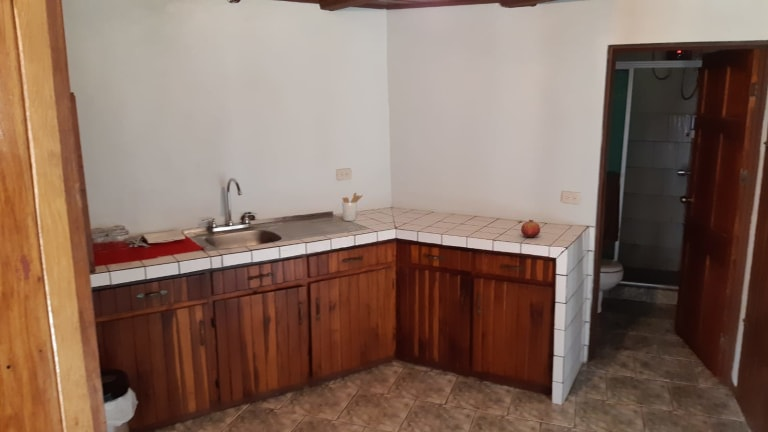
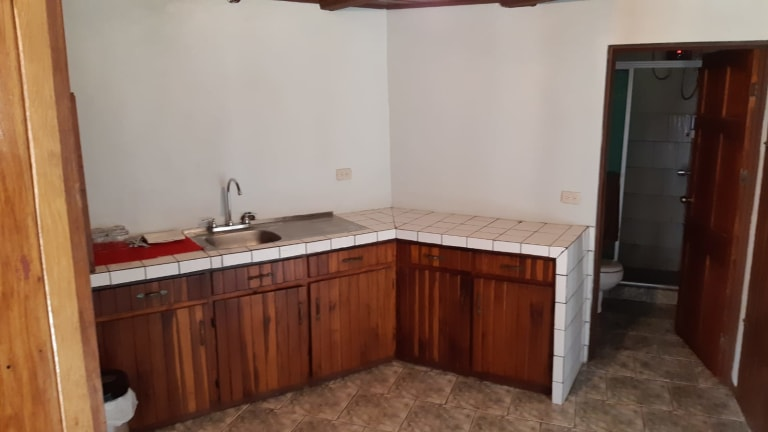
- utensil holder [341,192,364,222]
- fruit [520,219,541,238]
